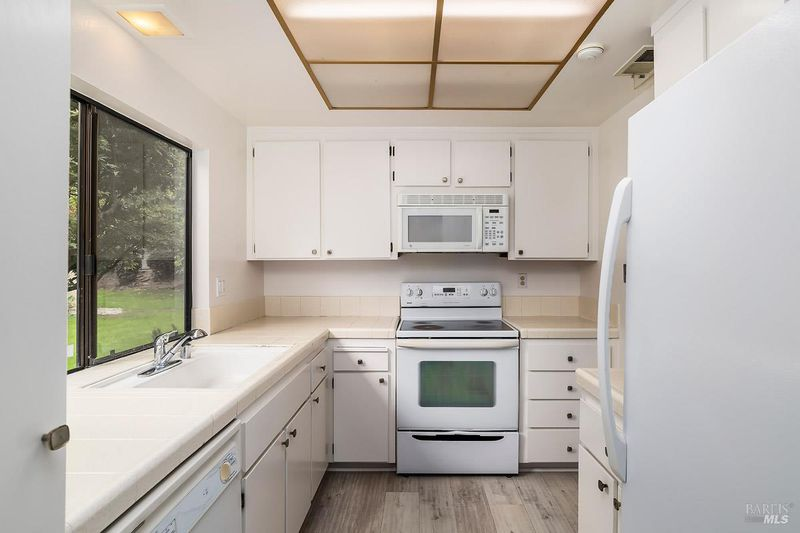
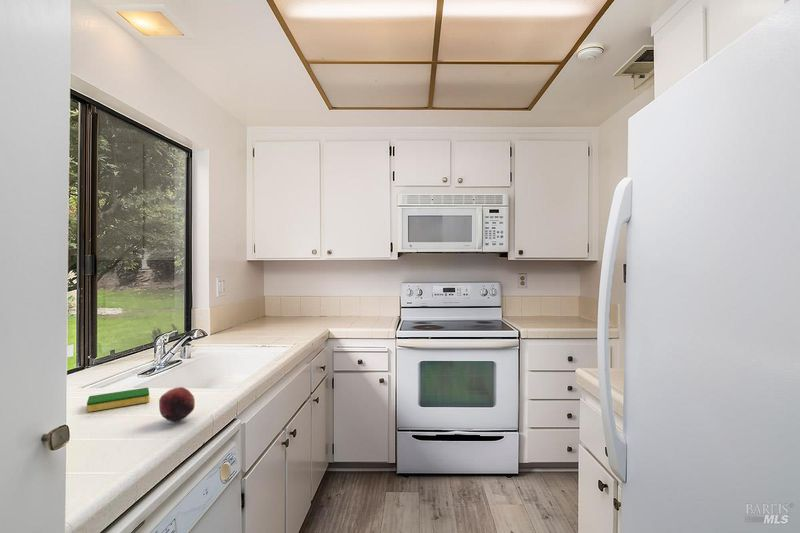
+ fruit [158,386,196,423]
+ dish sponge [86,387,150,413]
